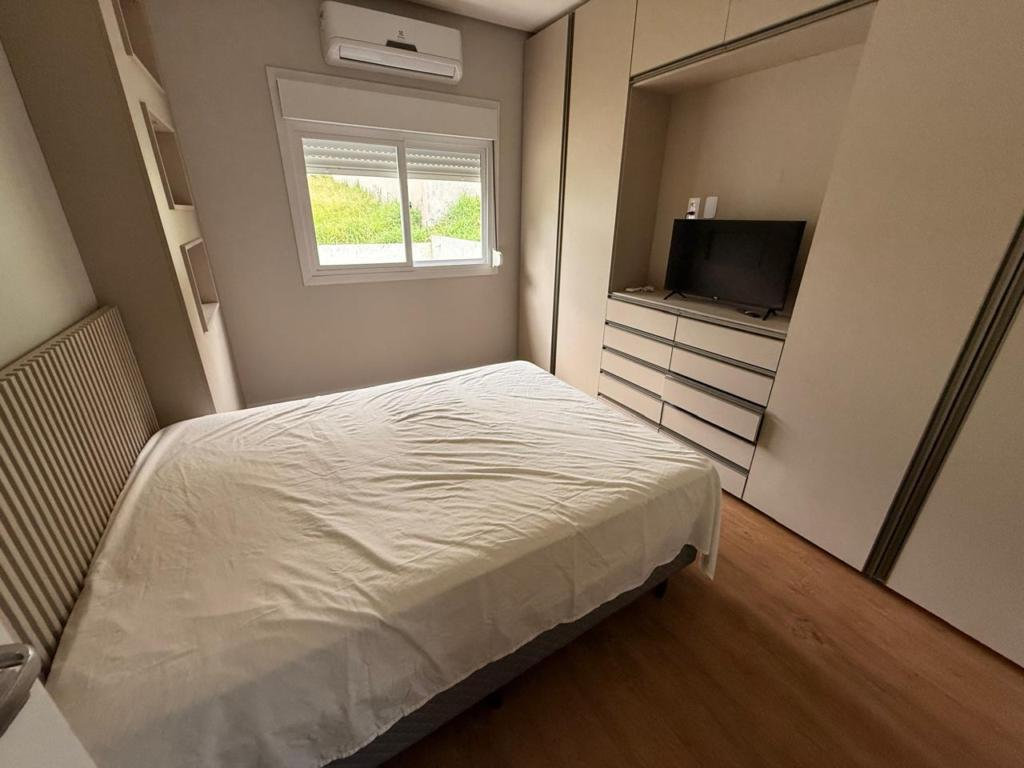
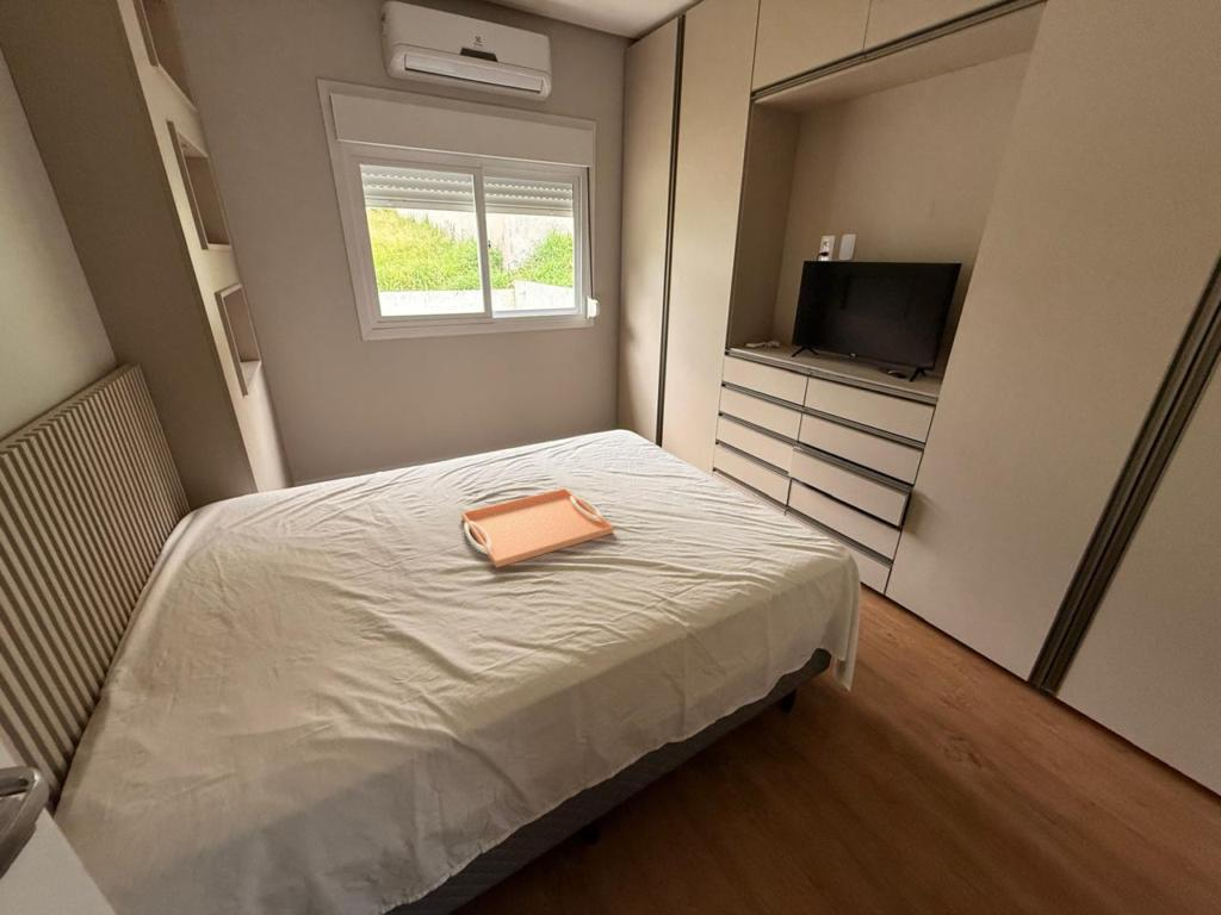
+ serving tray [460,487,615,569]
